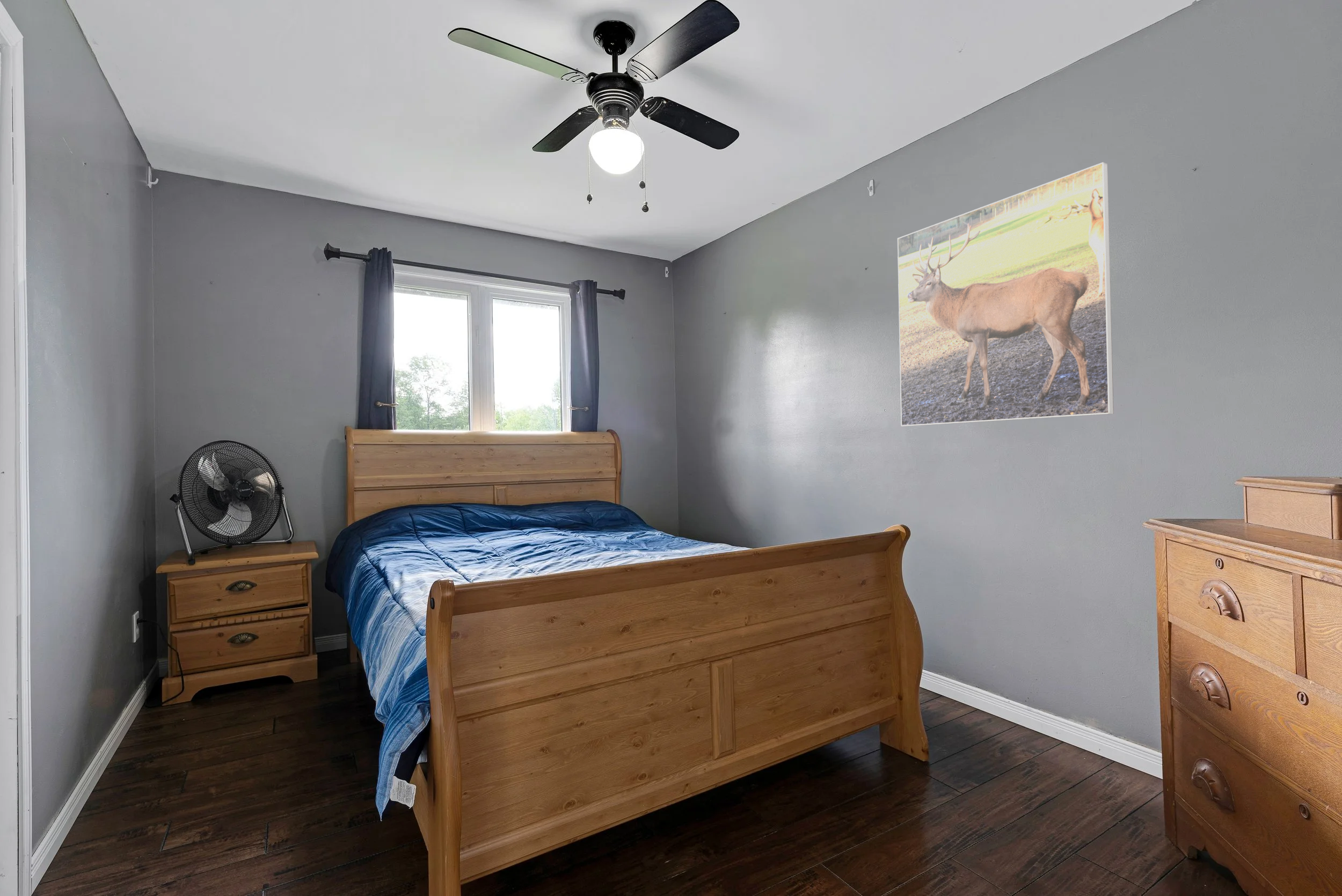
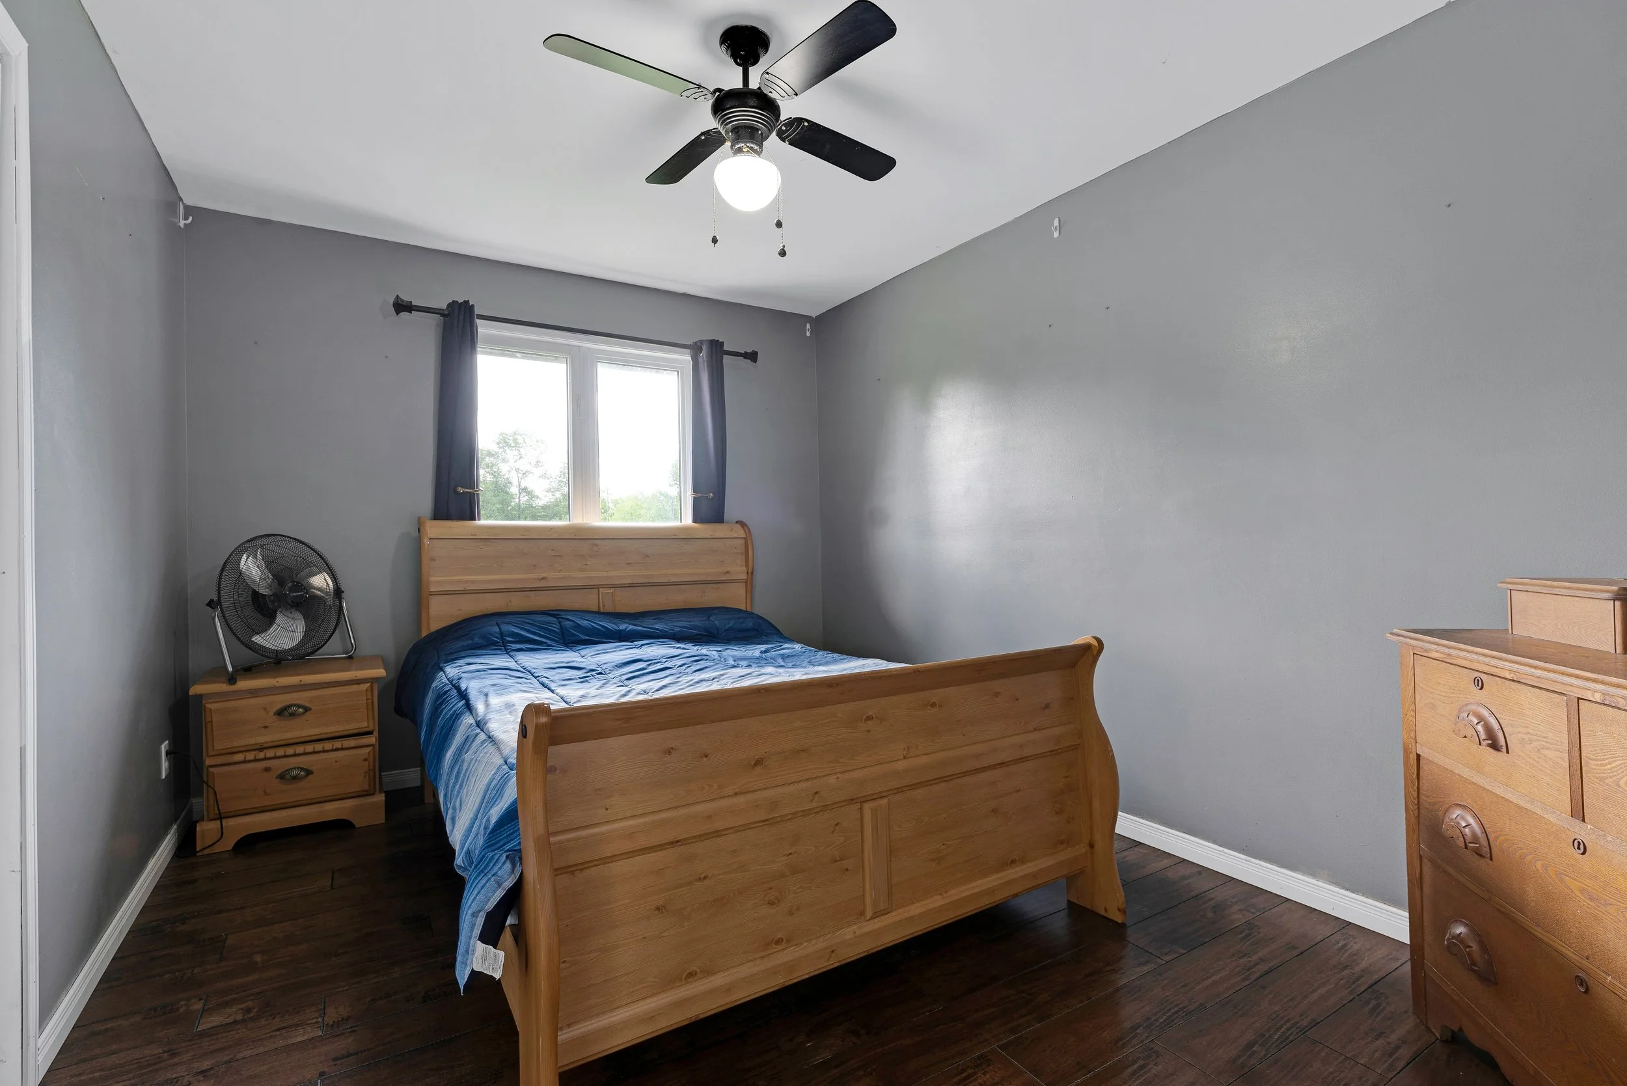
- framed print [897,162,1114,427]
